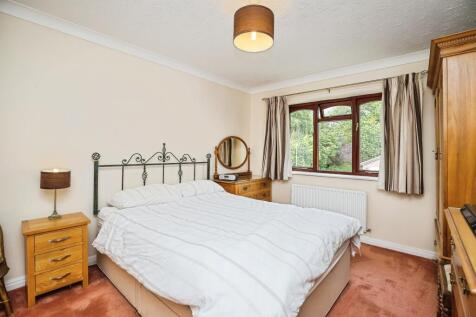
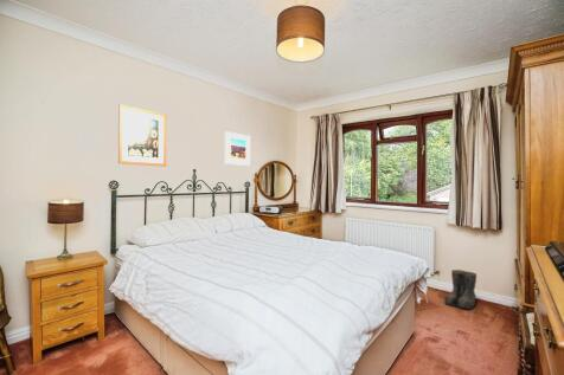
+ boots [443,269,479,310]
+ wall art [117,103,168,168]
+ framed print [224,130,251,167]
